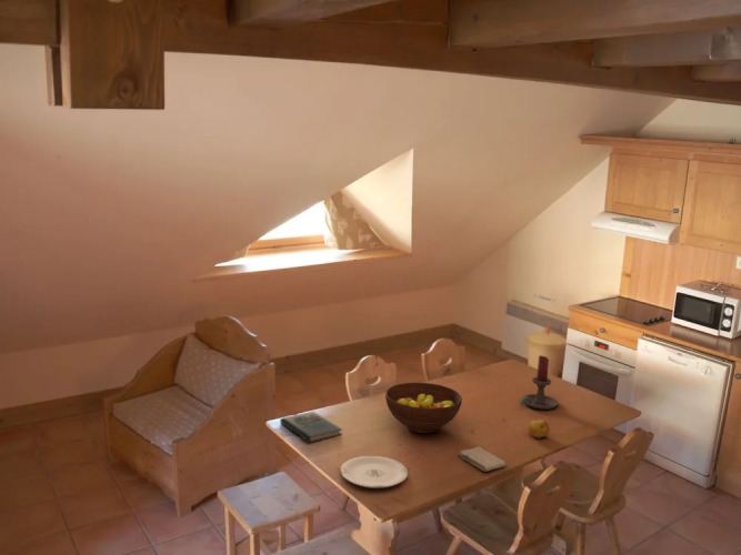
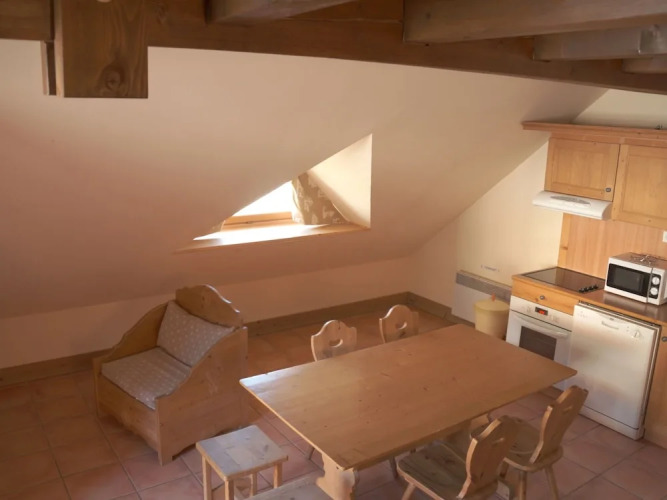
- fruit bowl [384,382,463,434]
- fruit [528,418,551,440]
- candle holder [519,354,559,411]
- book [279,411,343,443]
- washcloth [458,446,507,473]
- plate [339,455,409,490]
